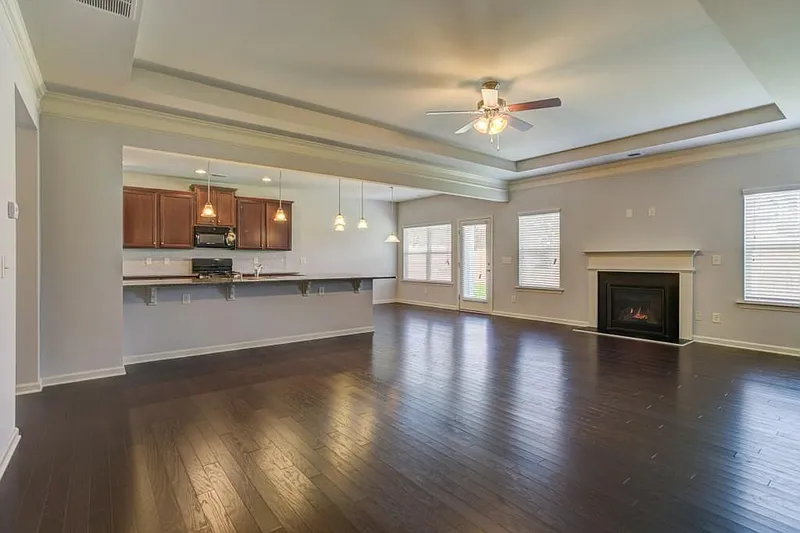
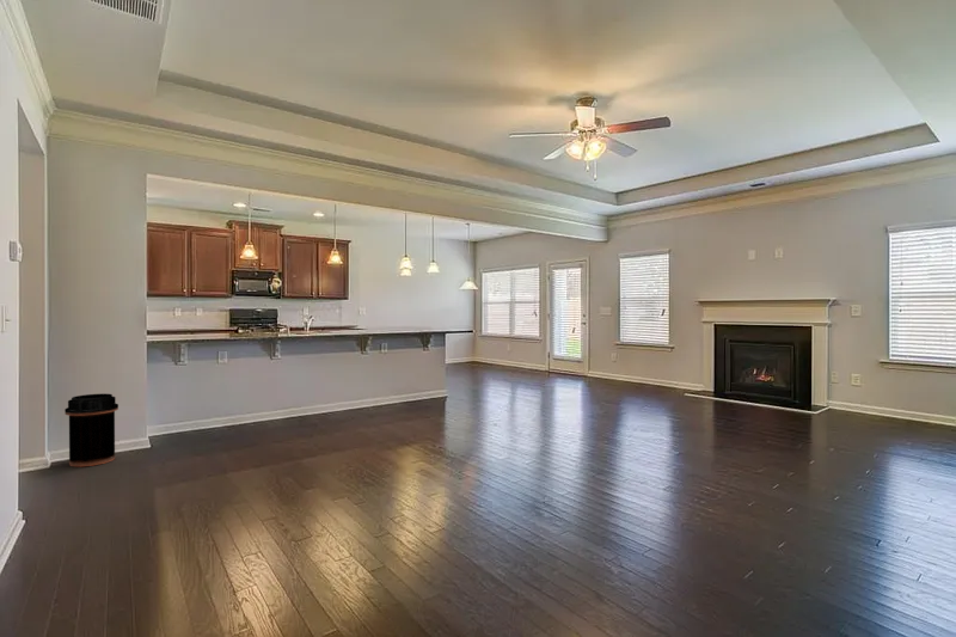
+ trash can [63,392,120,467]
